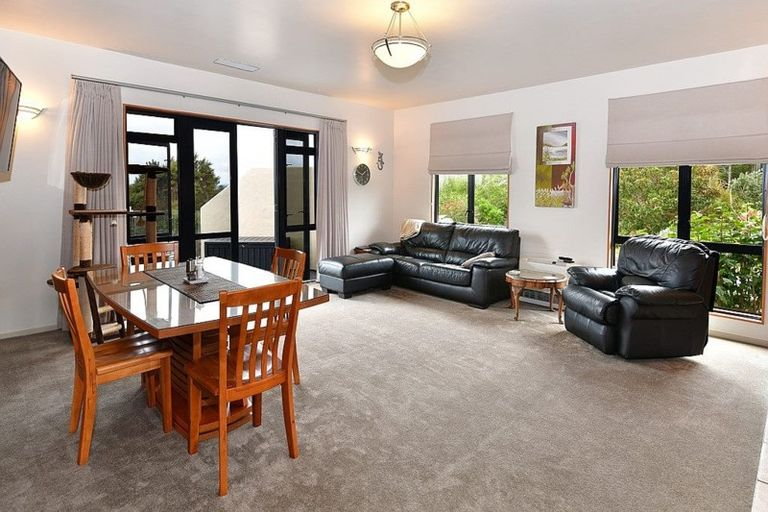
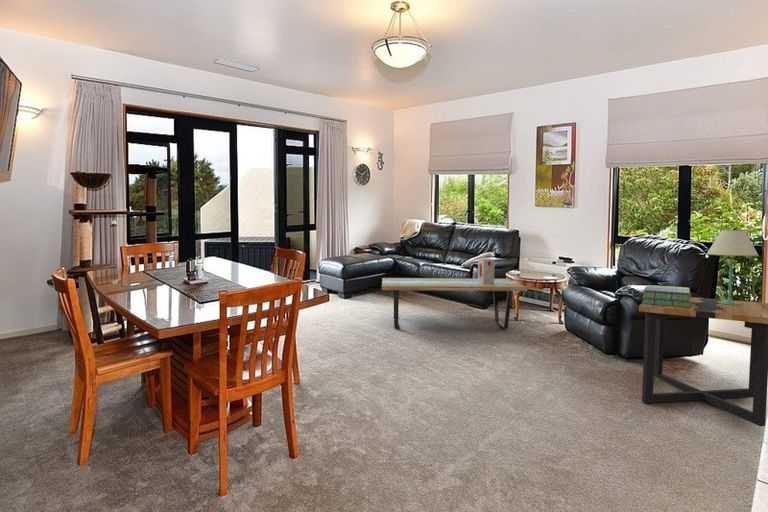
+ stack of books [641,284,692,307]
+ table lamp [706,229,760,305]
+ side table [638,296,768,427]
+ coffee table [381,277,528,330]
+ decorative box [477,257,496,284]
